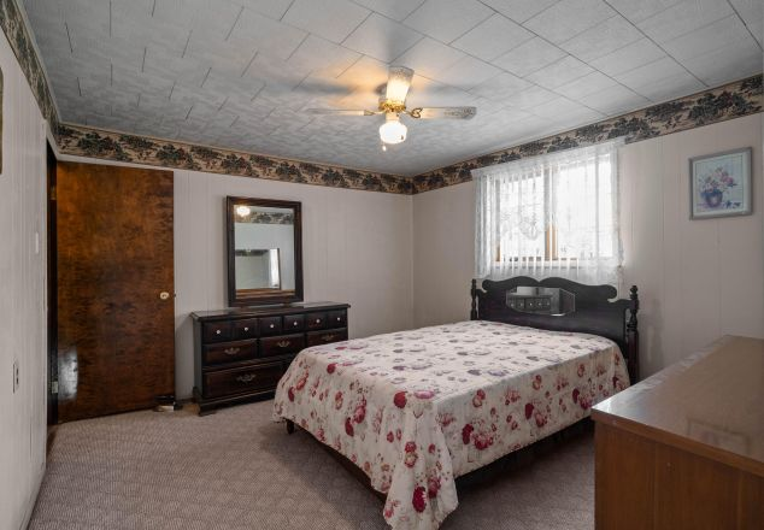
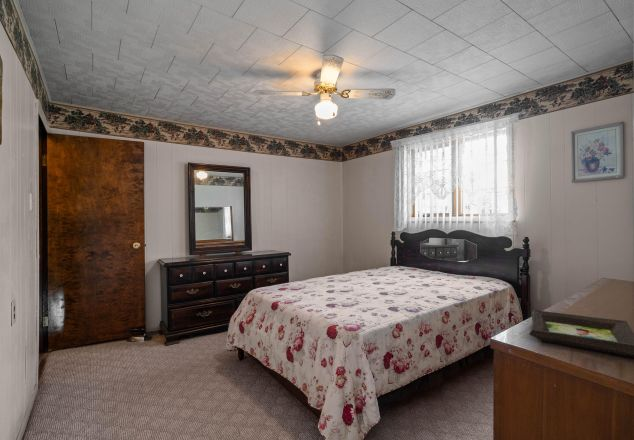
+ picture frame [528,309,634,357]
